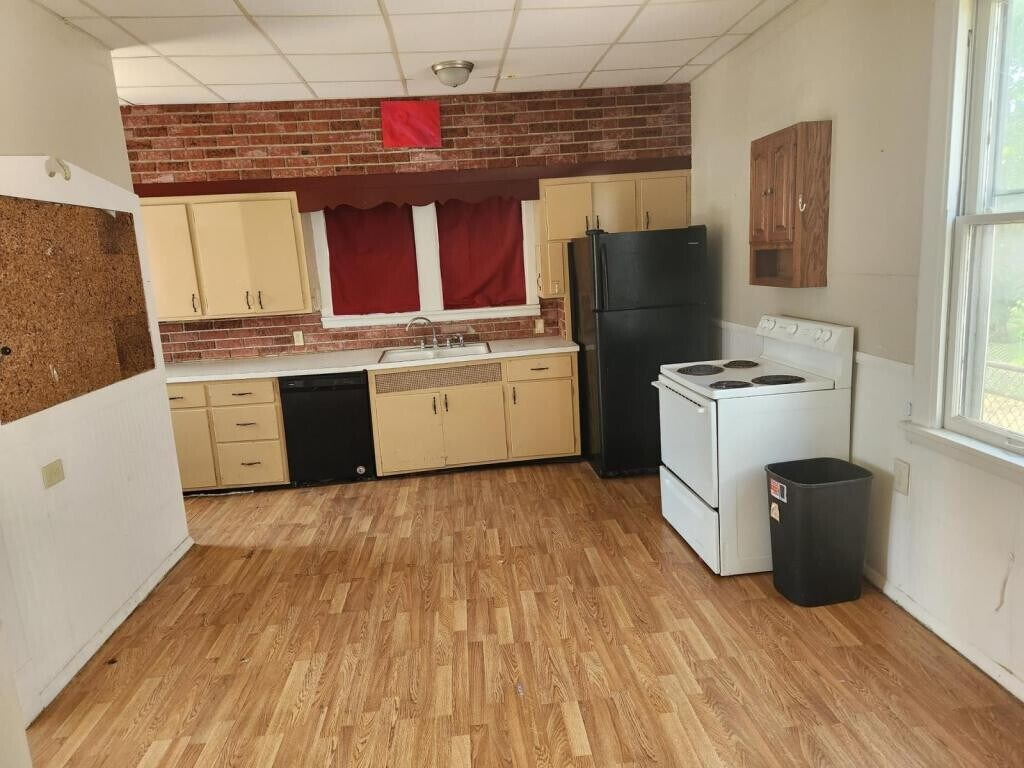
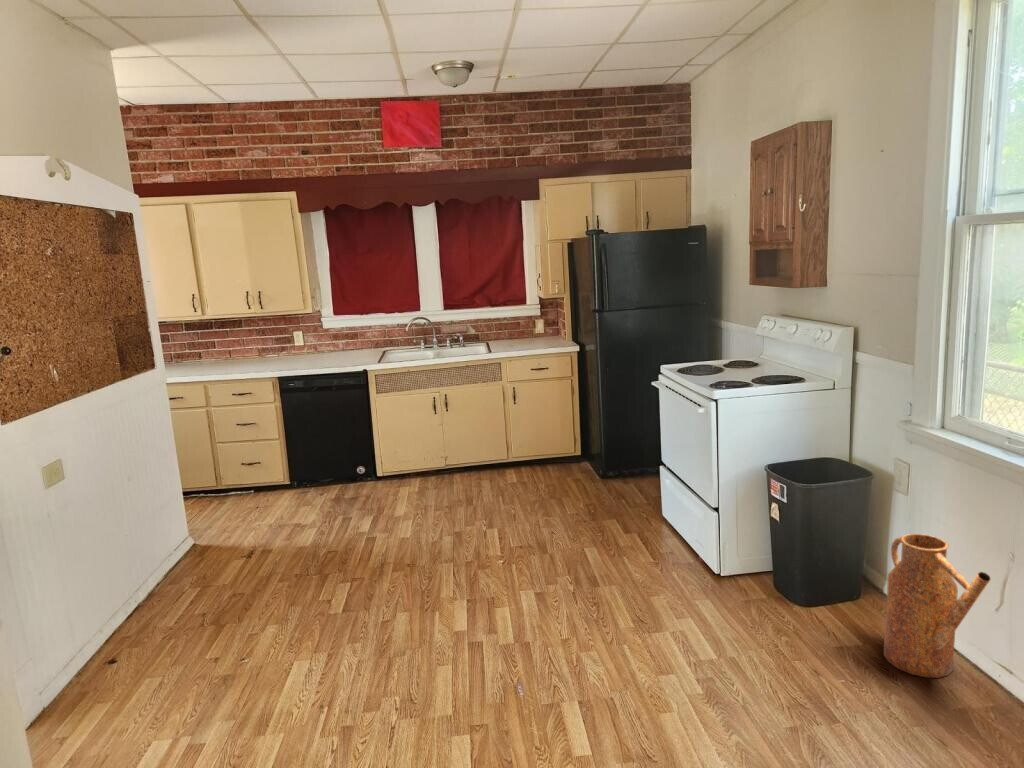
+ watering can [883,533,992,679]
